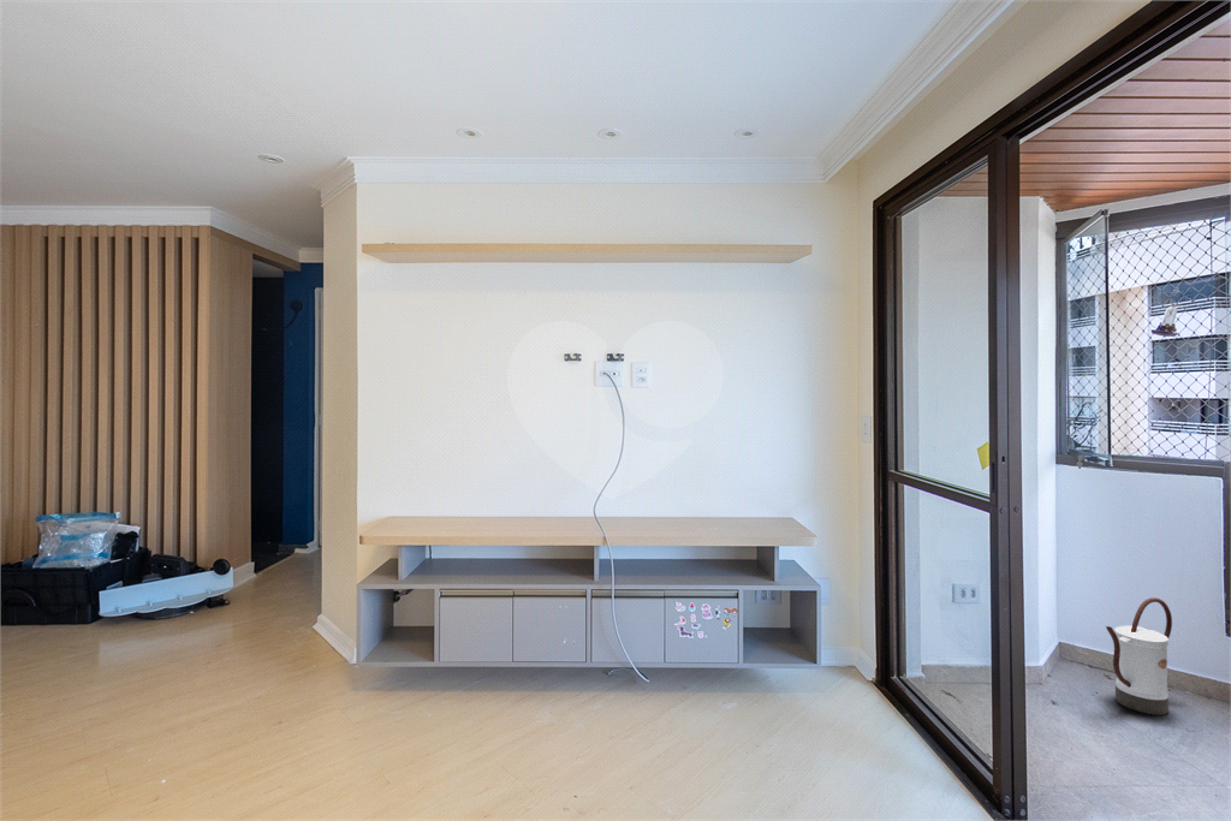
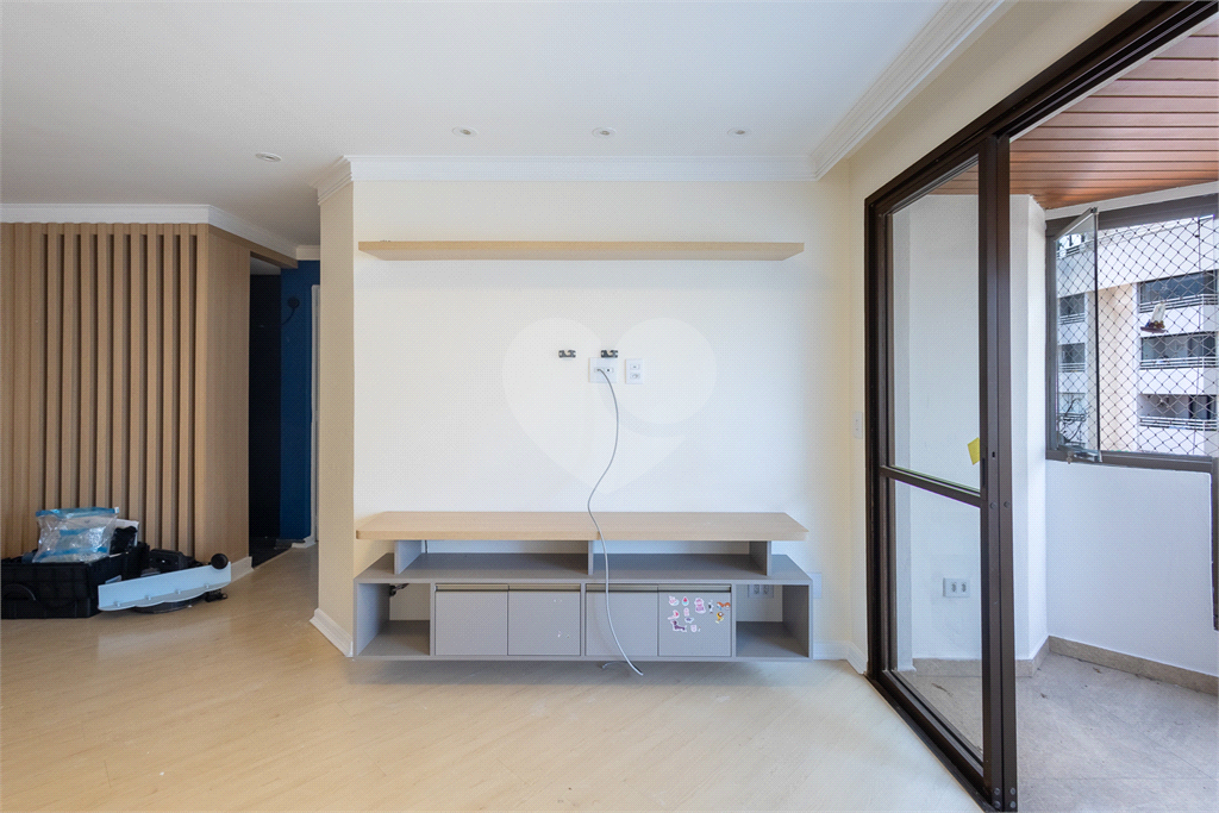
- watering can [1105,596,1173,716]
